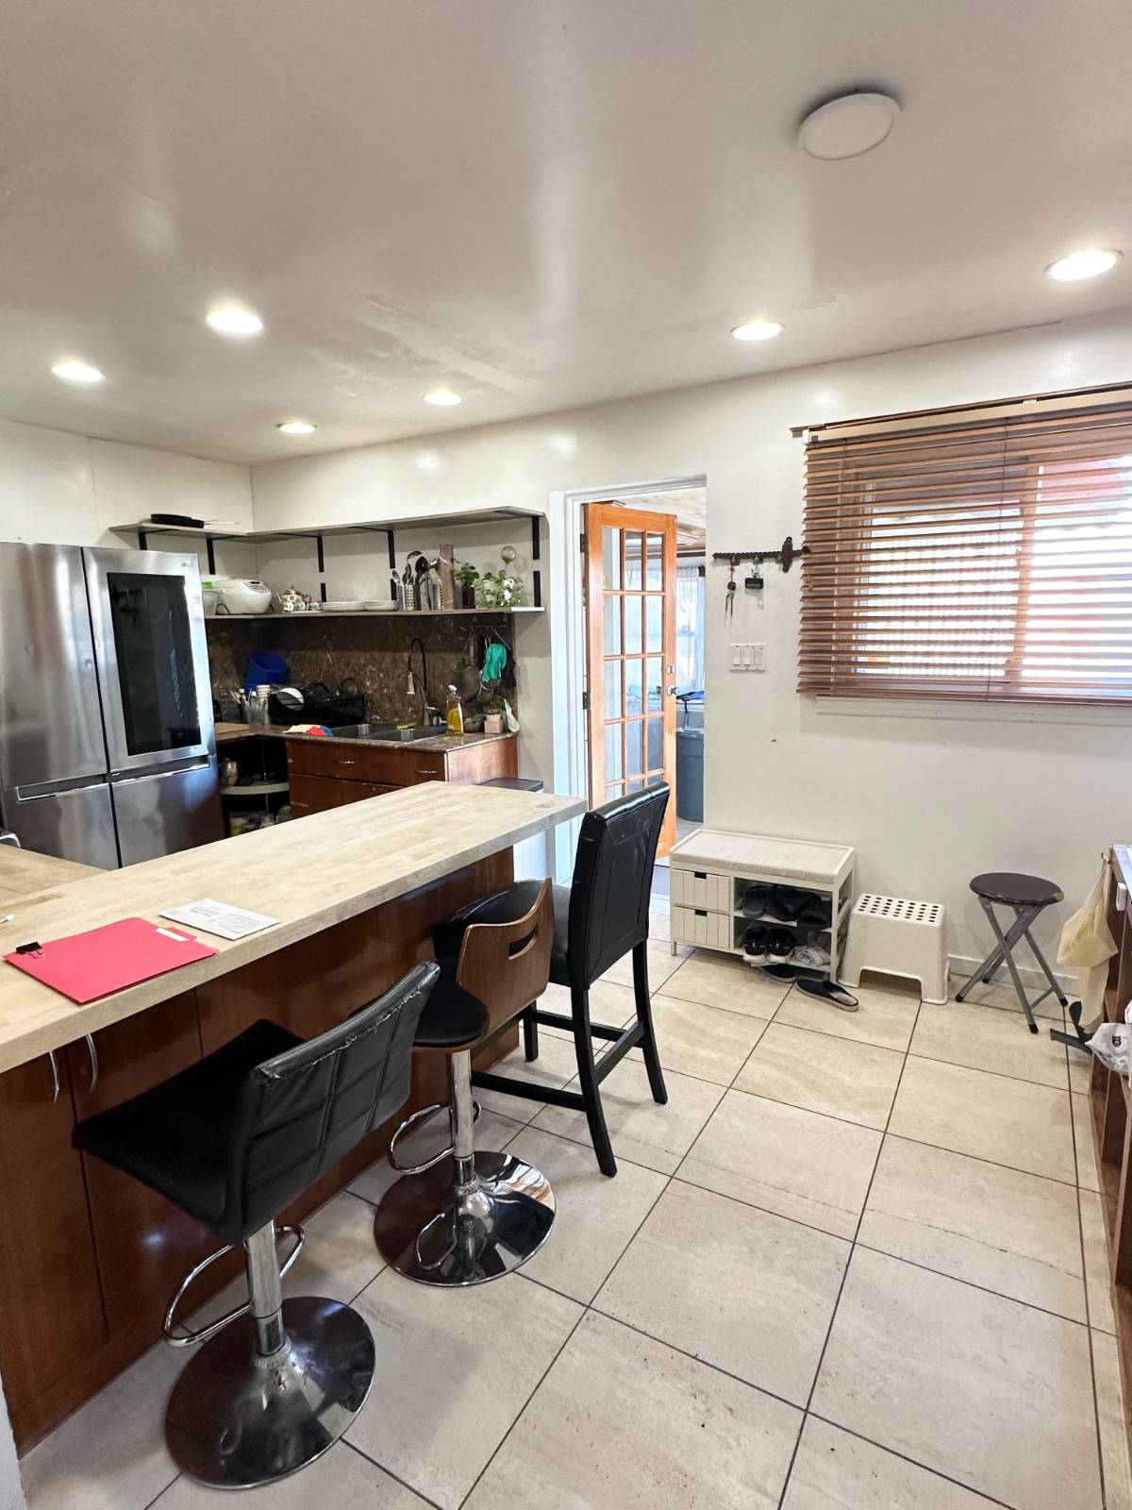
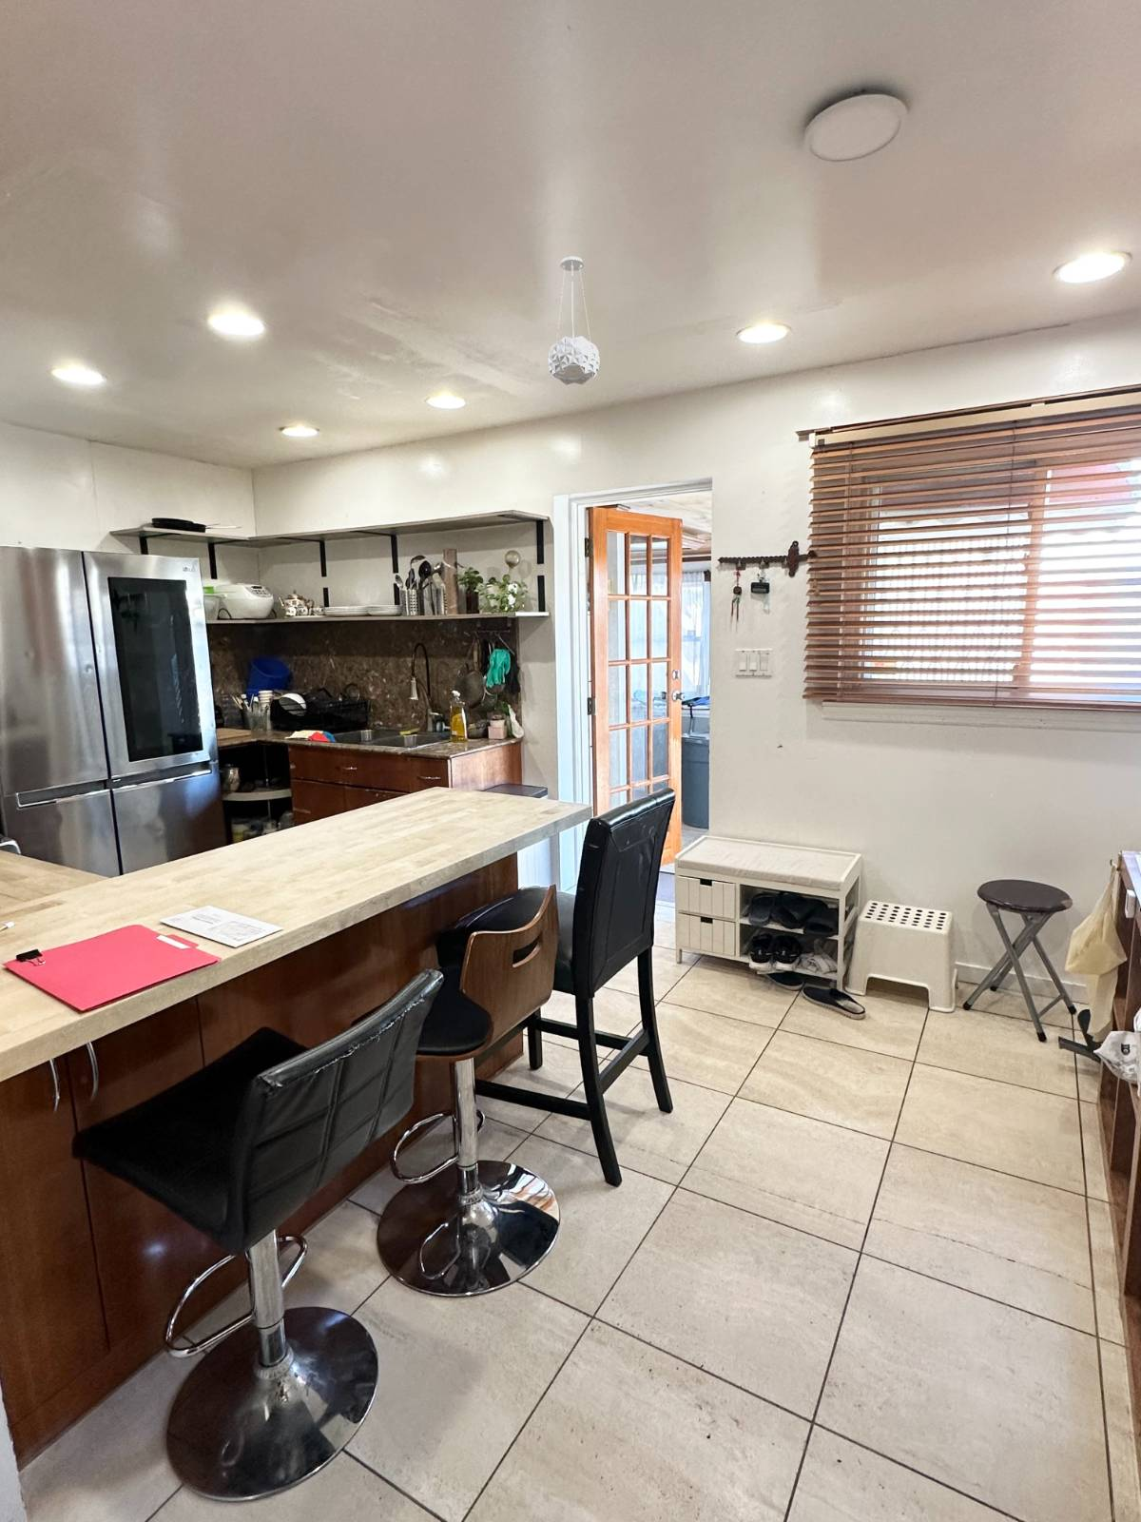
+ pendant light [548,256,600,386]
